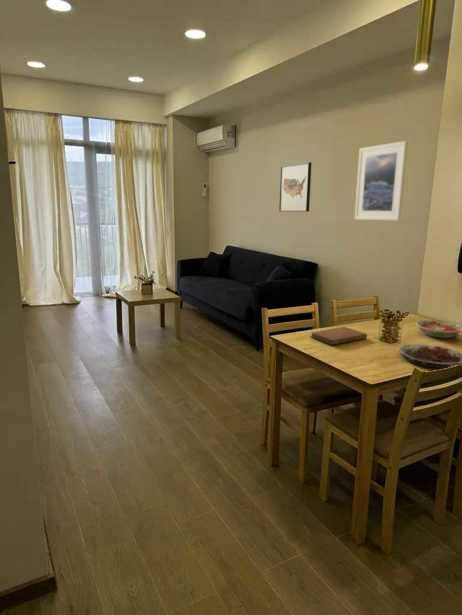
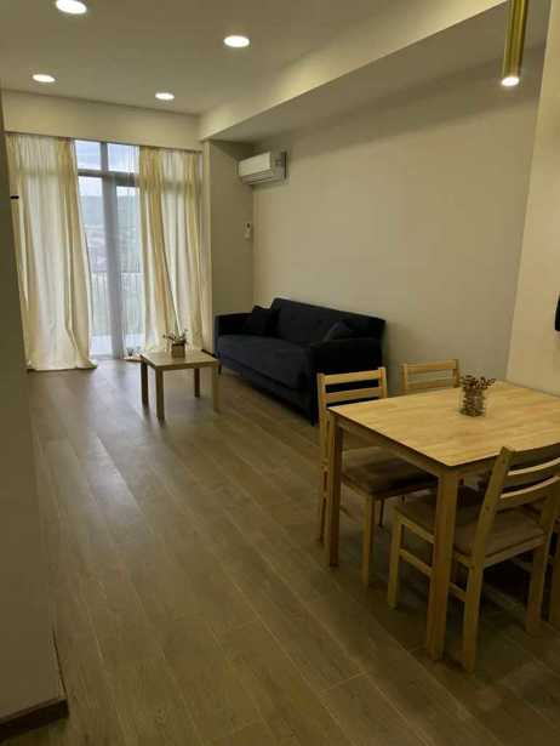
- bowl [415,319,462,339]
- wall art [278,161,312,213]
- plate [398,343,462,370]
- notebook [309,326,368,346]
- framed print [354,140,408,222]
